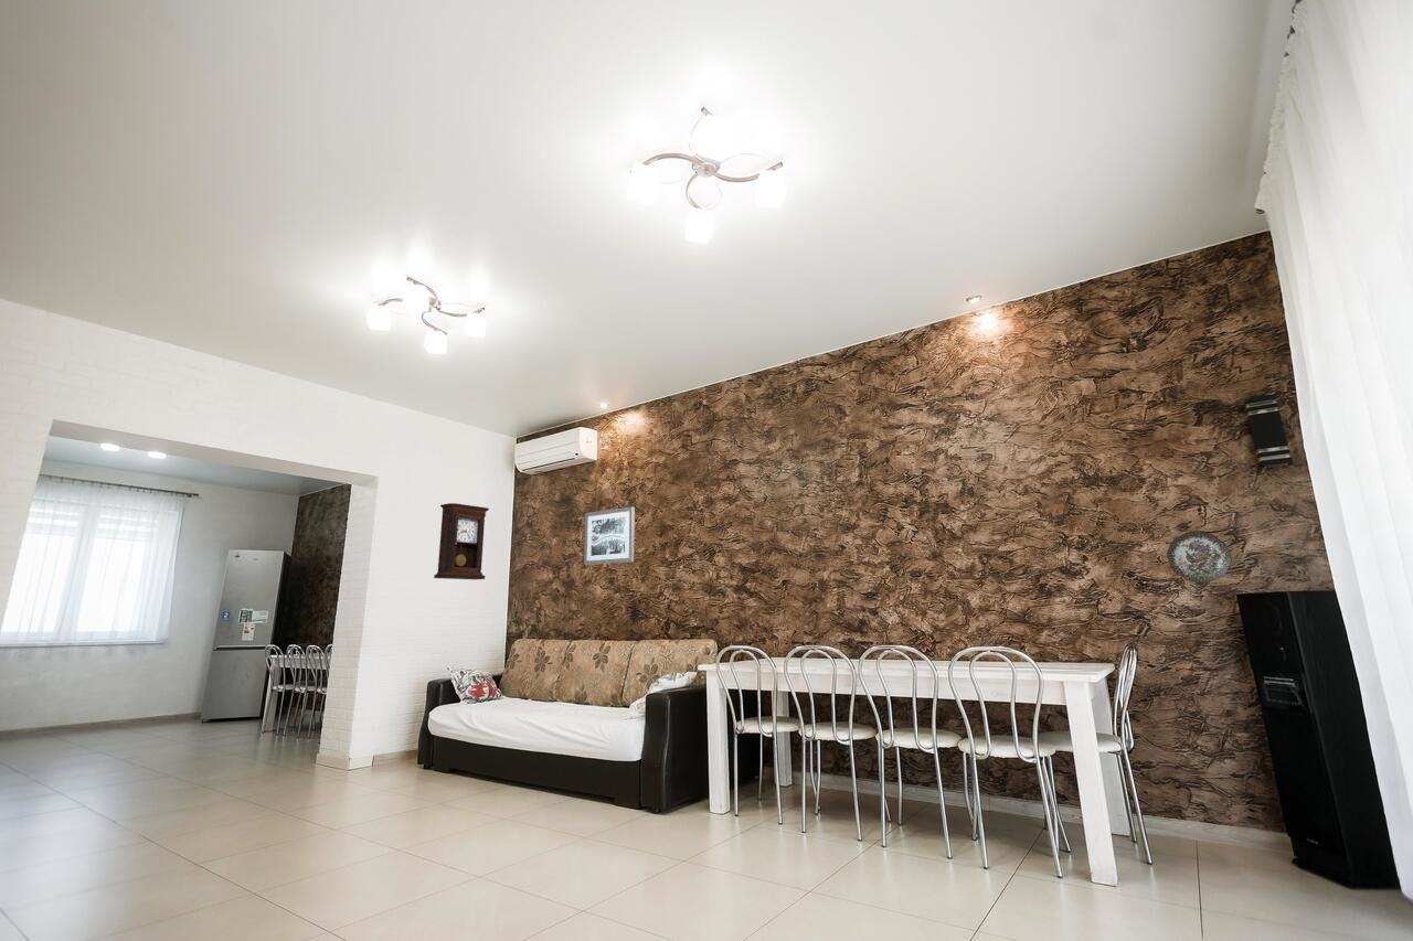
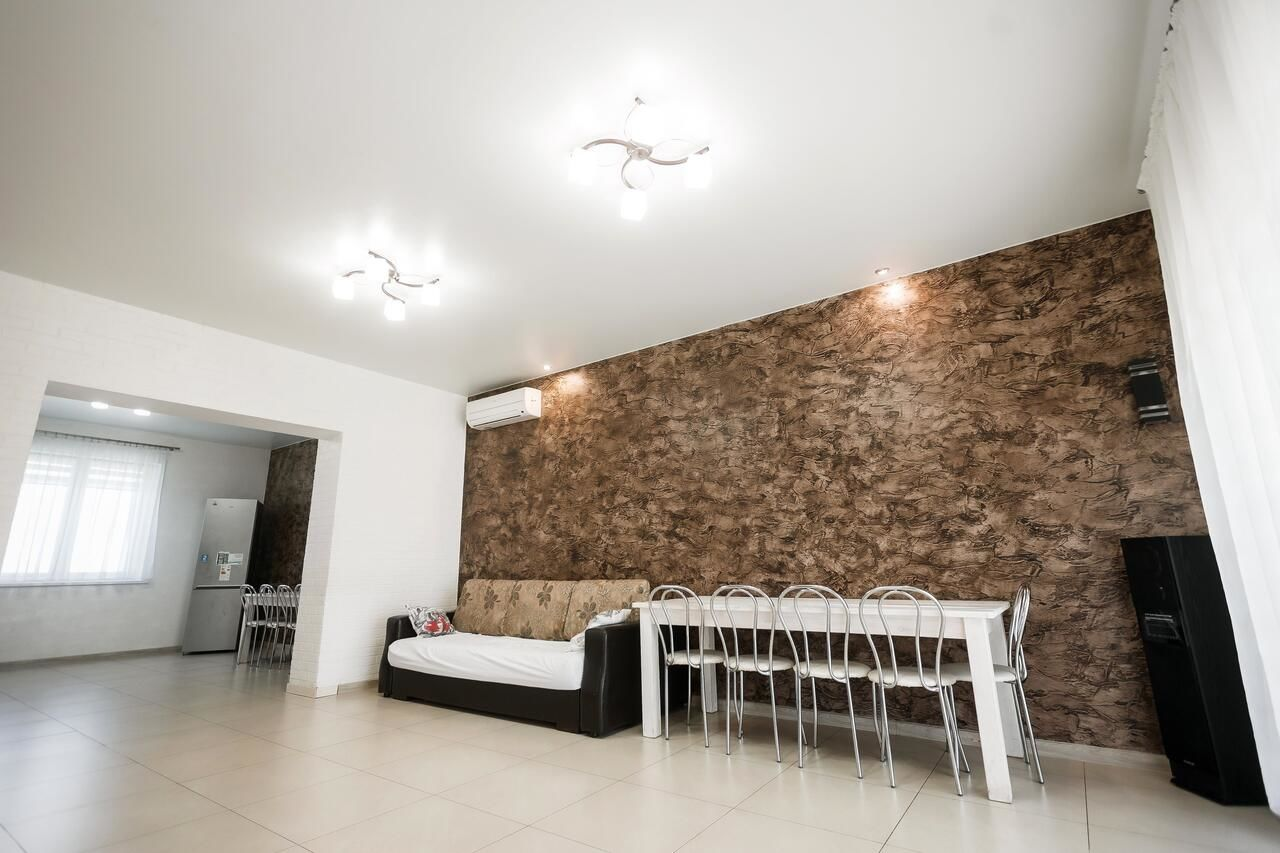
- wall art [583,506,636,566]
- pendulum clock [433,502,490,580]
- decorative plate [1166,531,1233,584]
